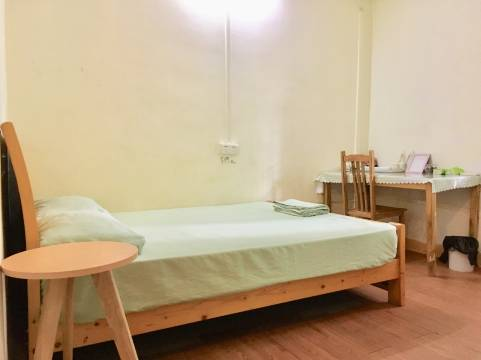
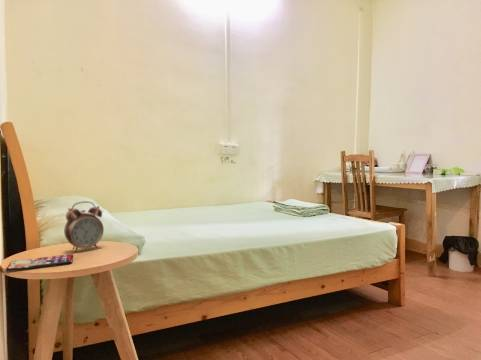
+ alarm clock [63,200,105,253]
+ smartphone [5,253,74,273]
